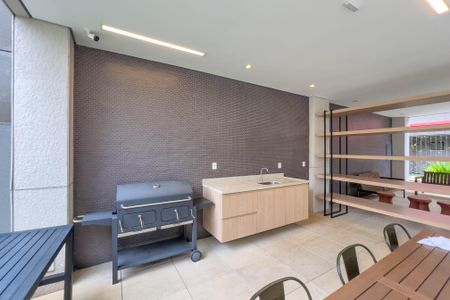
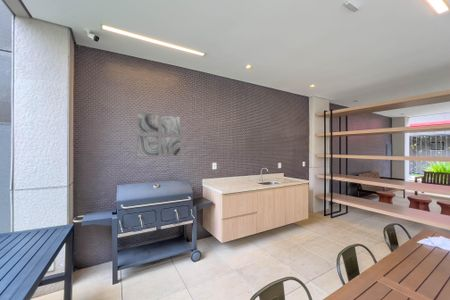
+ wall art [135,111,182,158]
